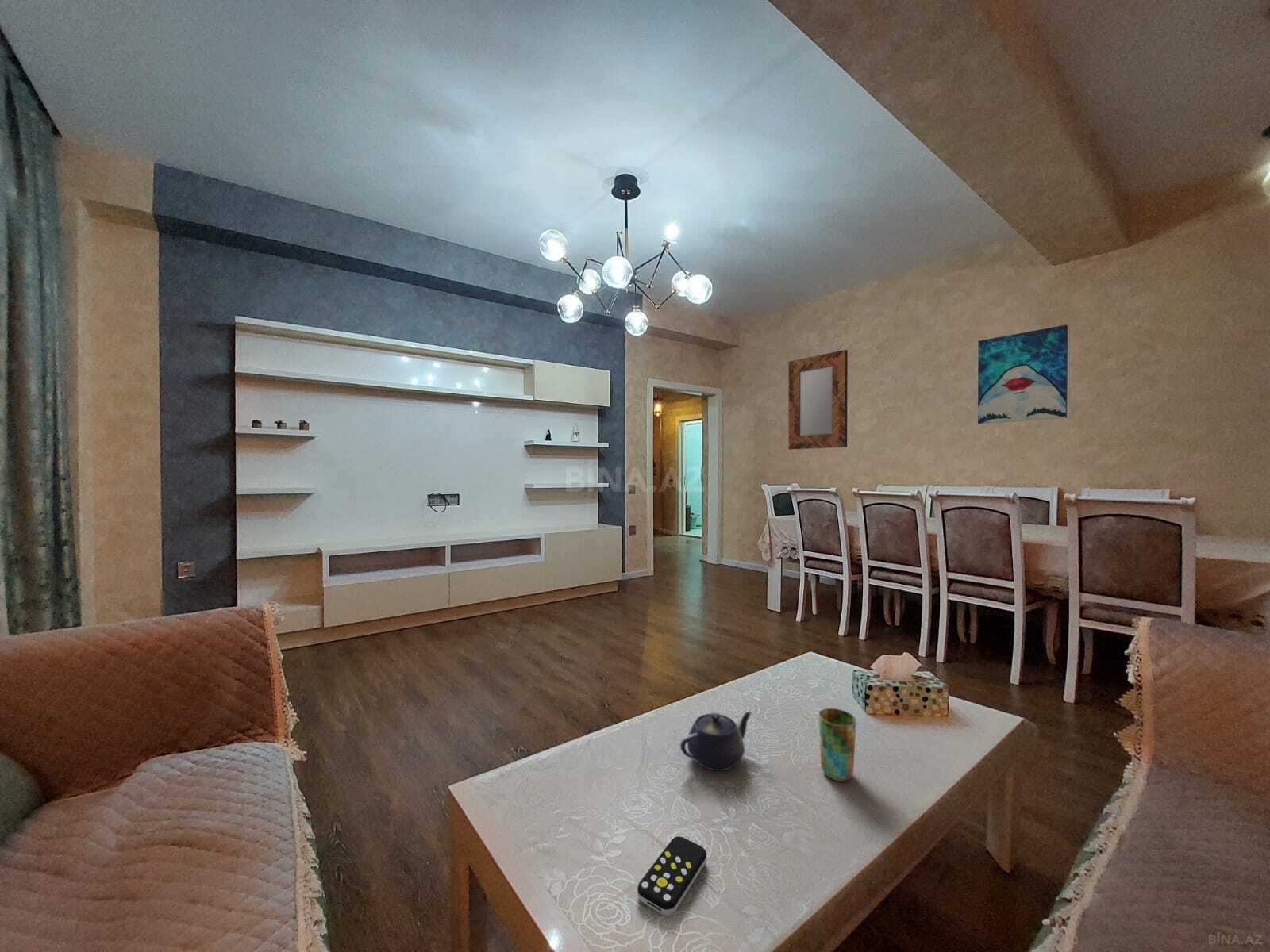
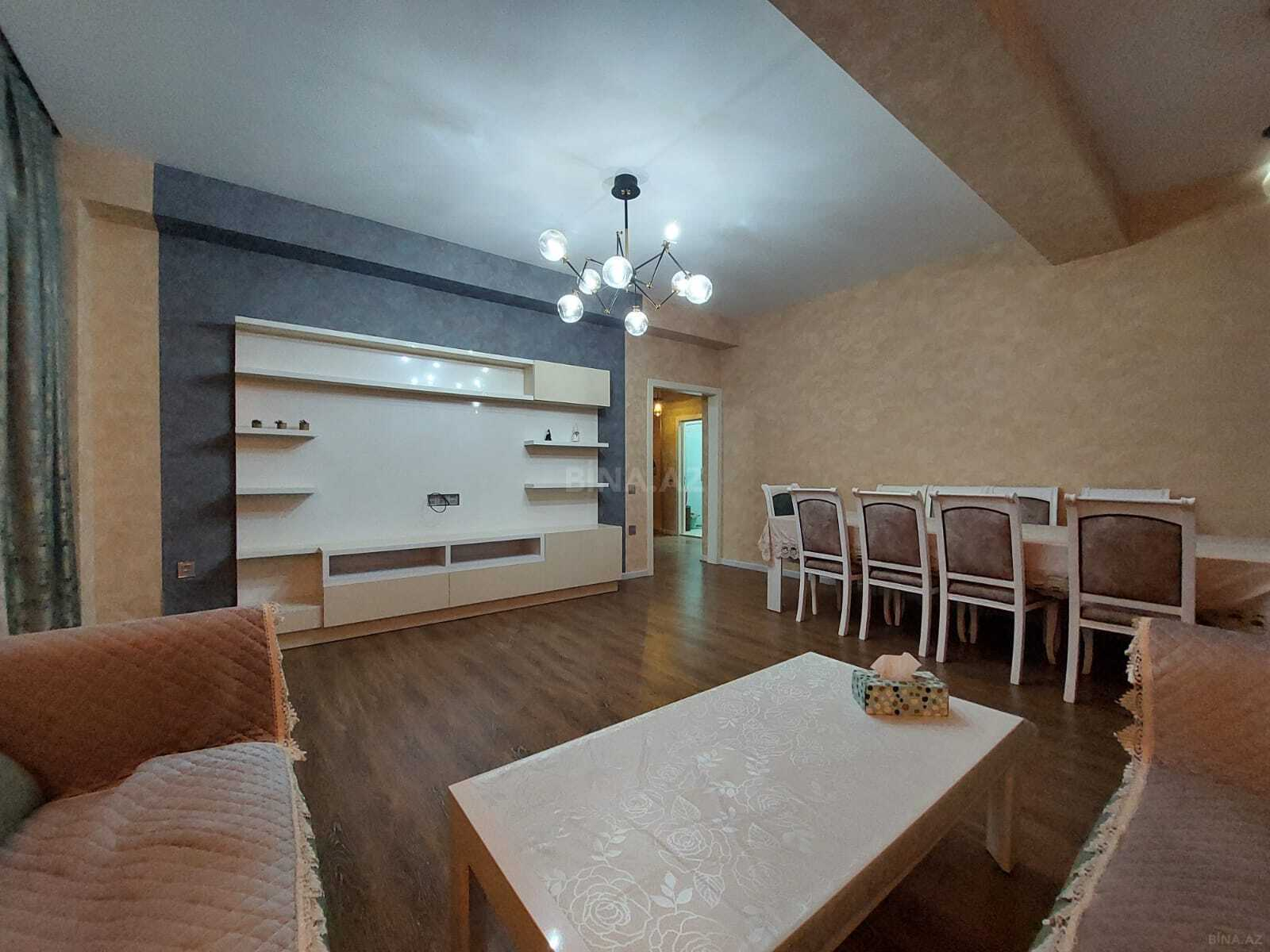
- wall art [977,324,1068,424]
- remote control [637,835,707,916]
- home mirror [787,349,849,450]
- cup [818,708,857,782]
- teapot [679,711,752,771]
